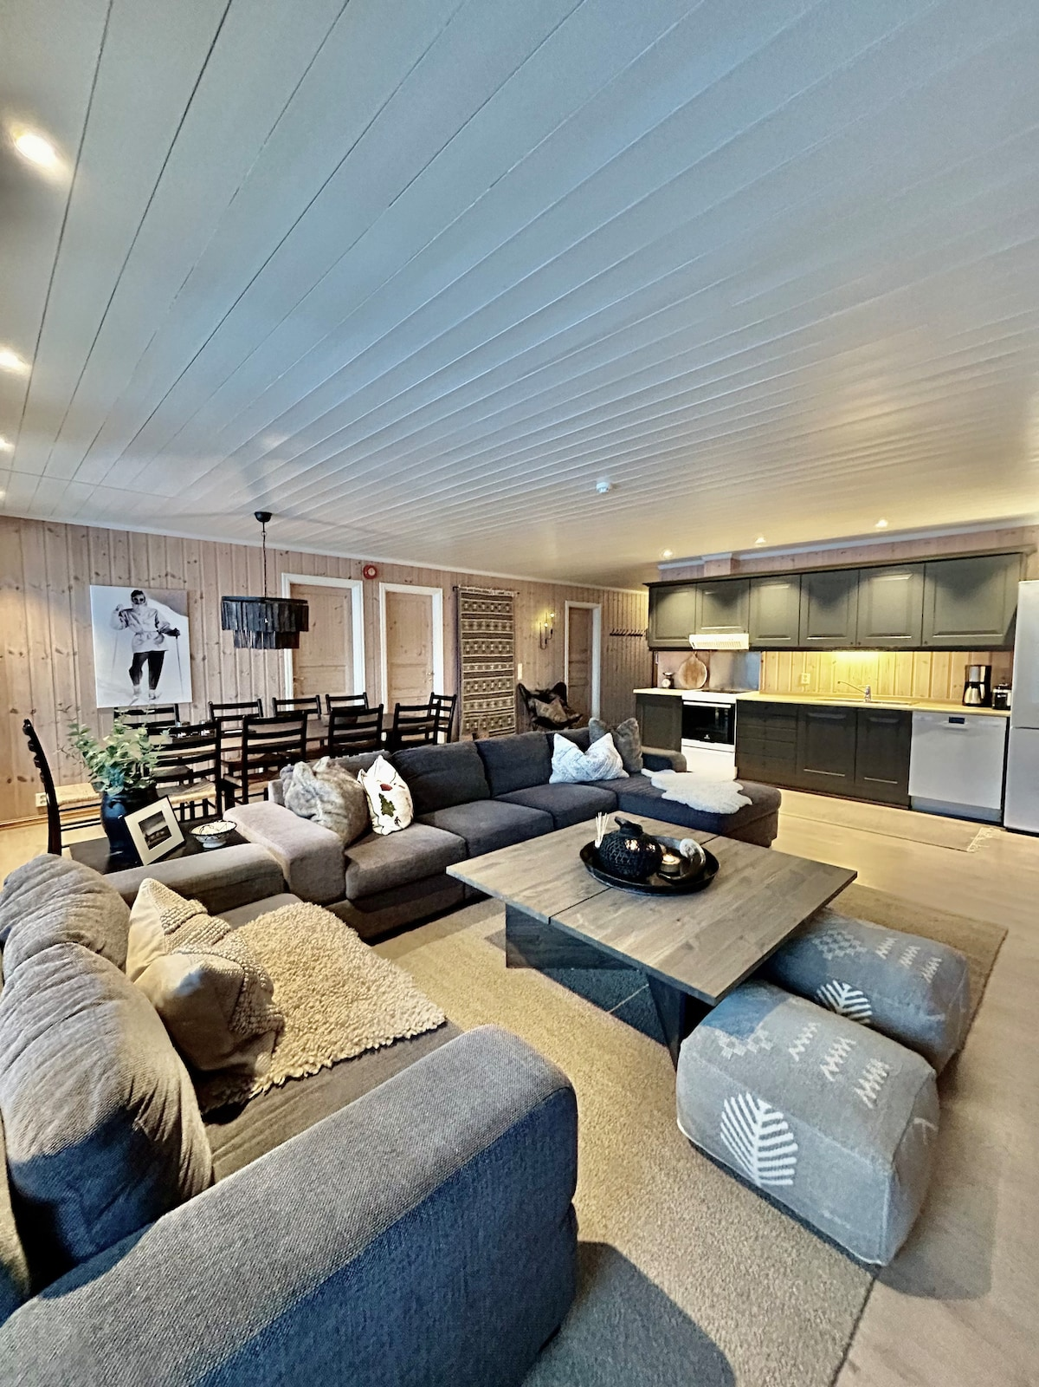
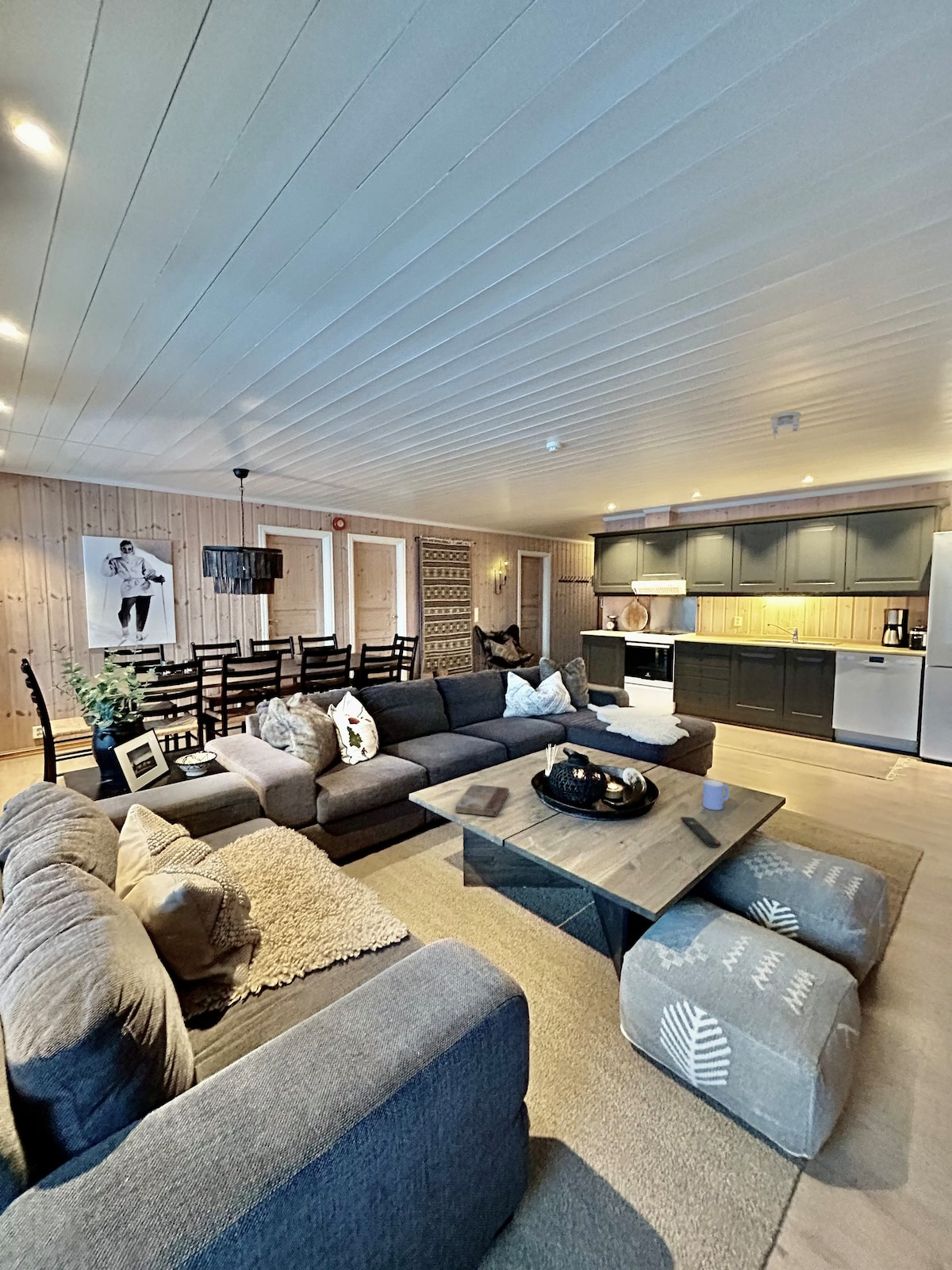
+ smoke detector [770,410,801,441]
+ mug [701,779,730,811]
+ book [455,783,510,818]
+ remote control [680,816,722,849]
